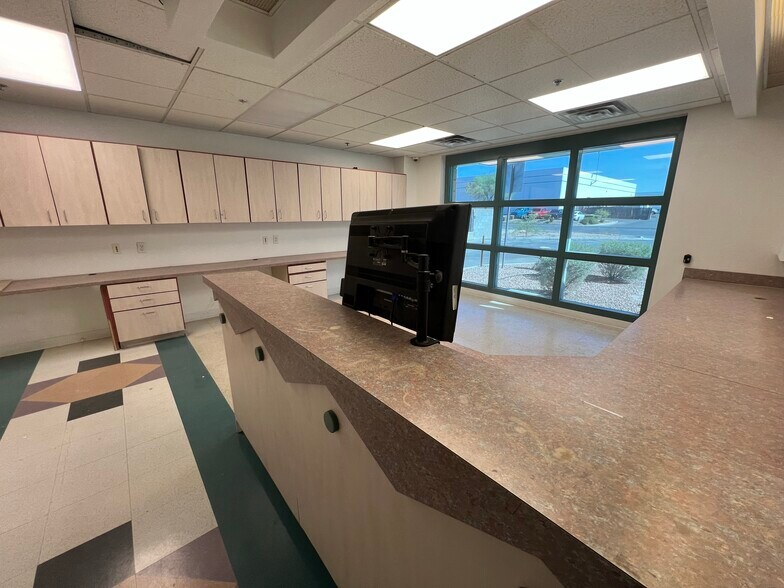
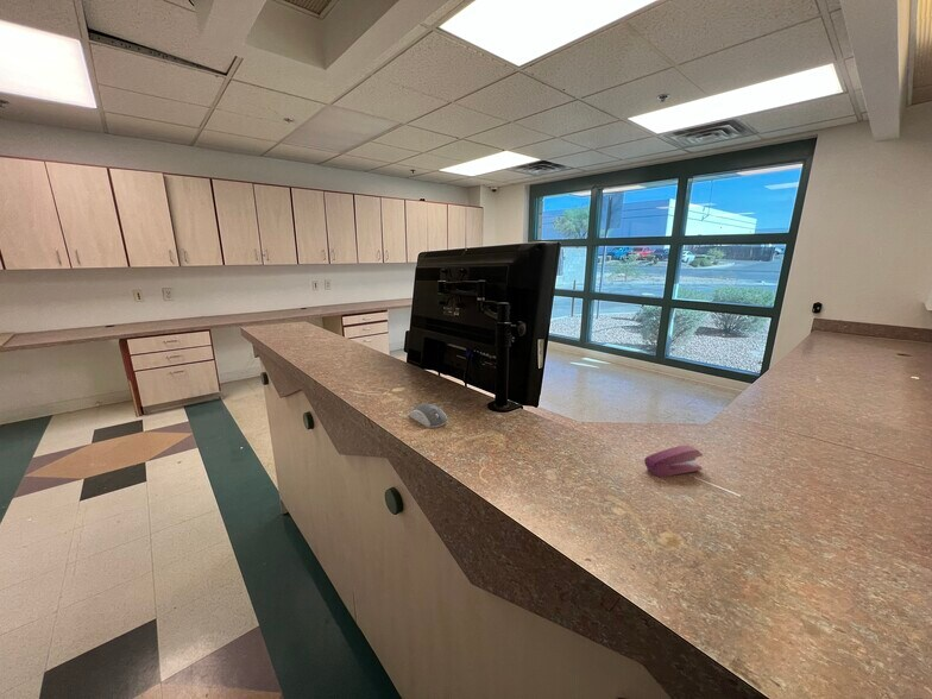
+ computer mouse [409,403,448,429]
+ stapler [643,443,704,478]
